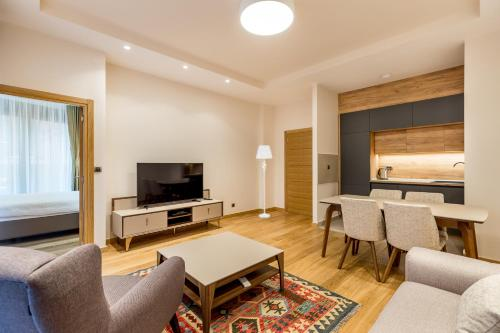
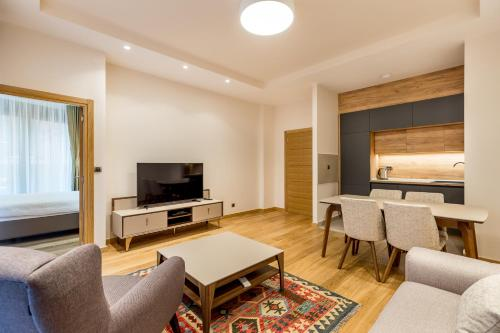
- floor lamp [255,144,273,219]
